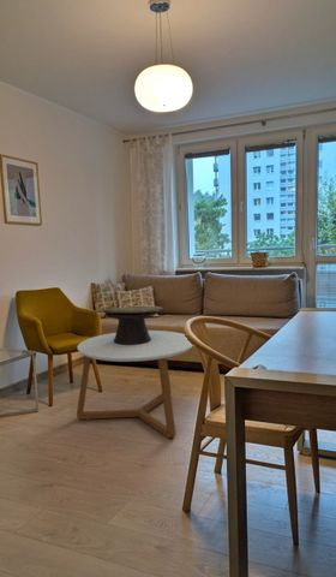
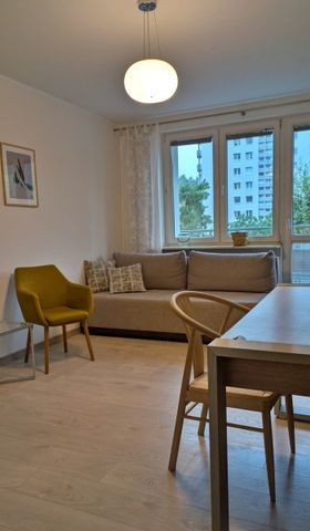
- decorative bowl [91,305,163,345]
- coffee table [76,329,194,439]
